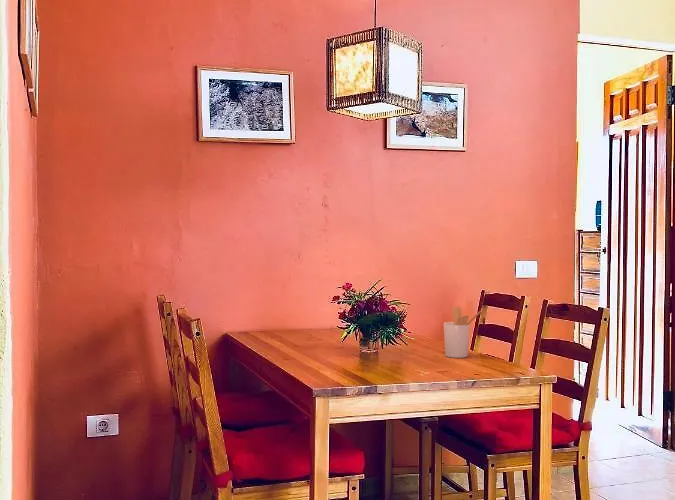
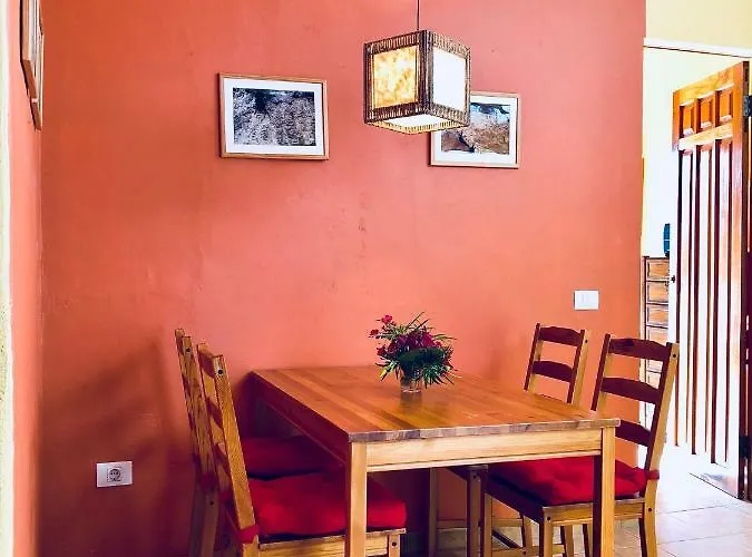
- utensil holder [443,305,483,359]
